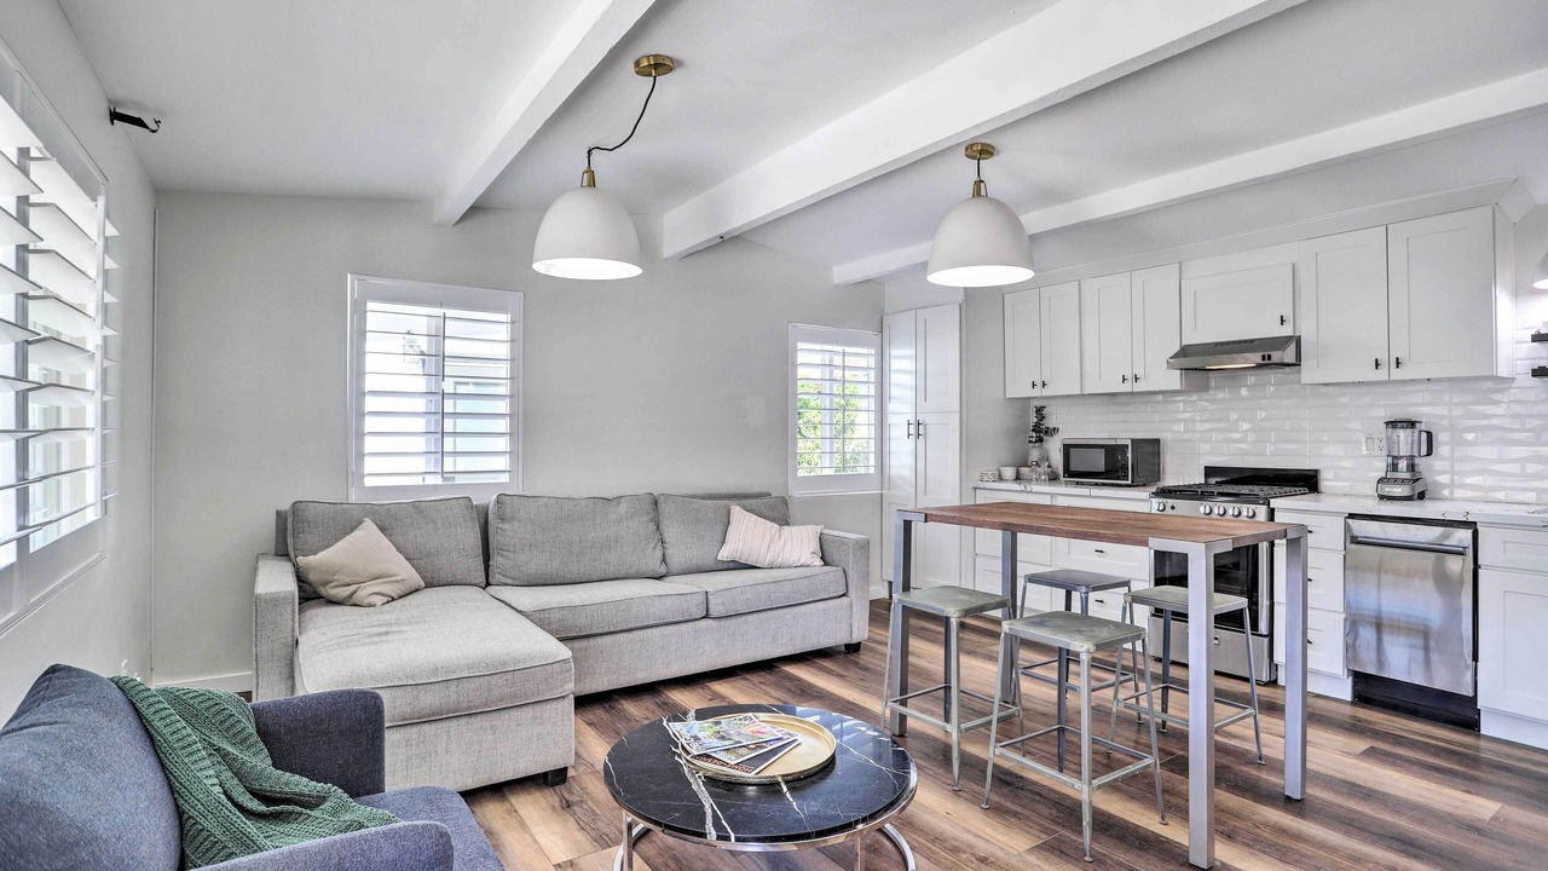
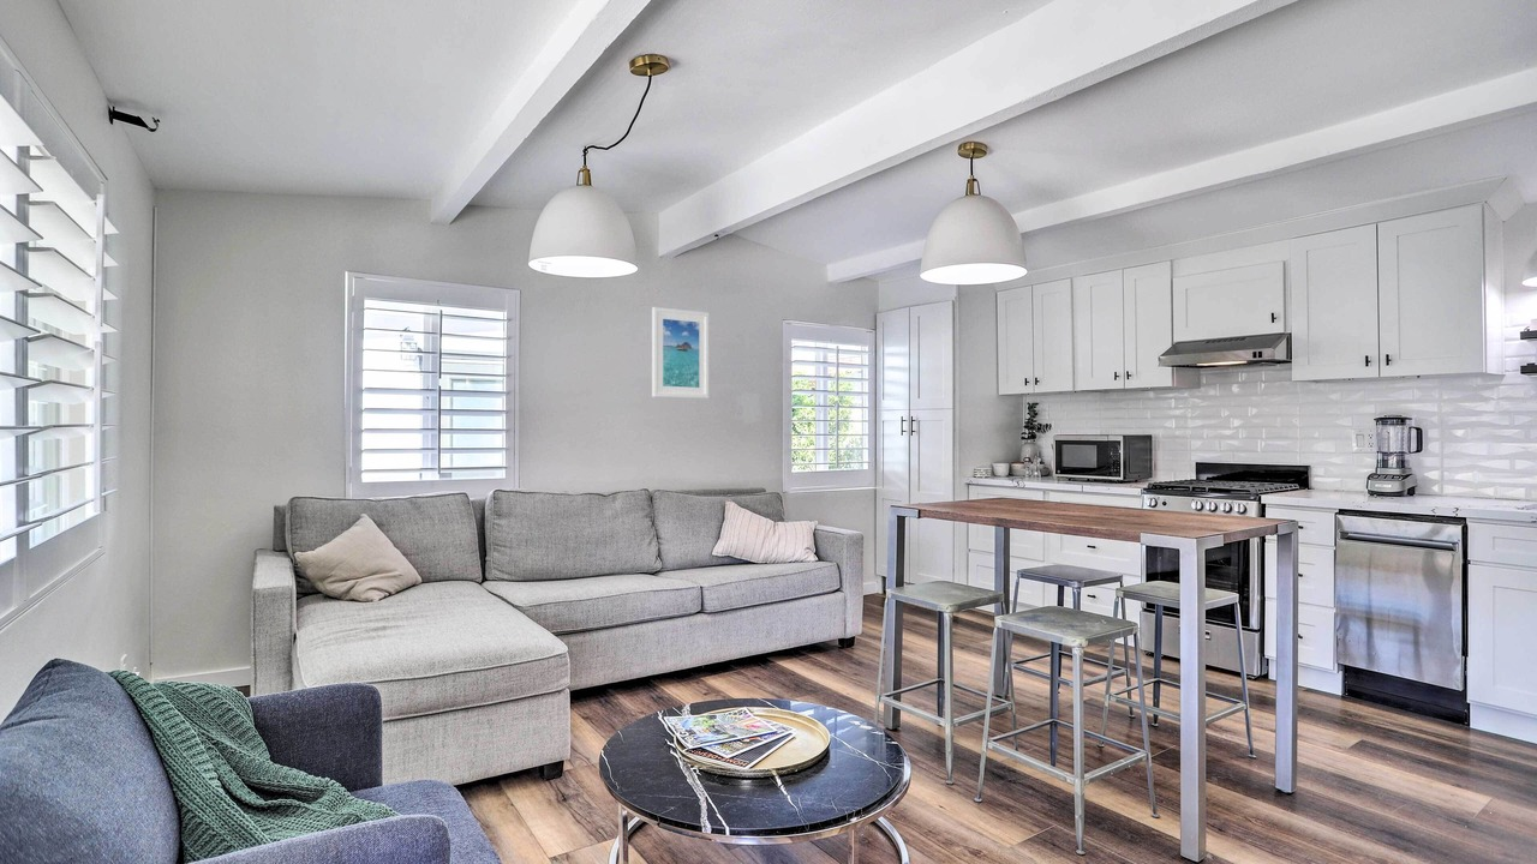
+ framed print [651,306,710,400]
